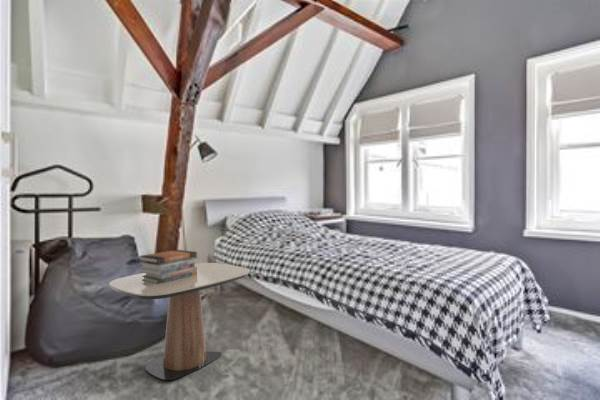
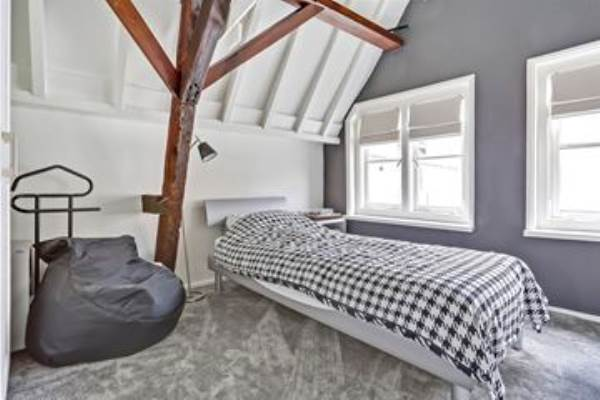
- book stack [137,249,198,284]
- side table [108,262,250,381]
